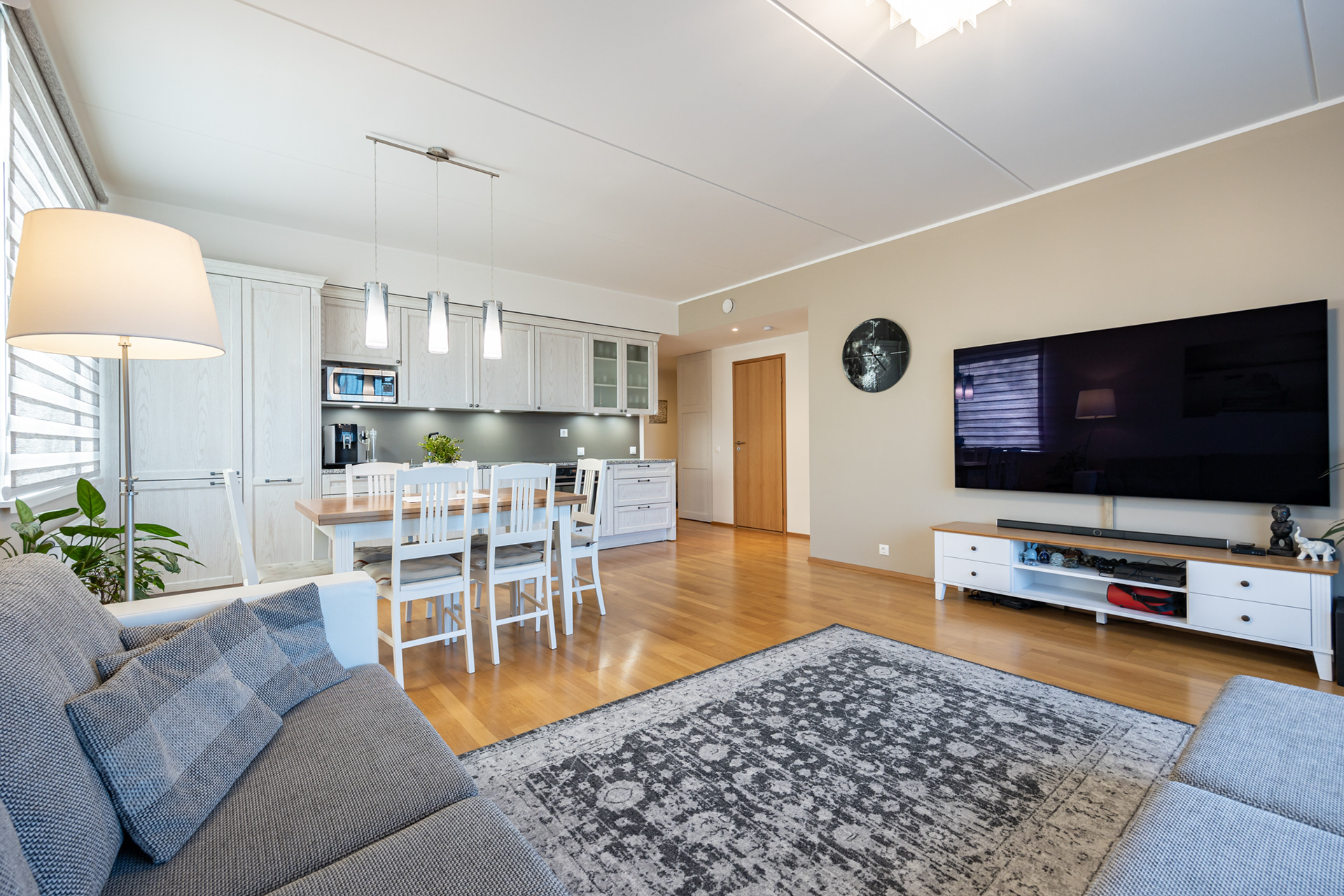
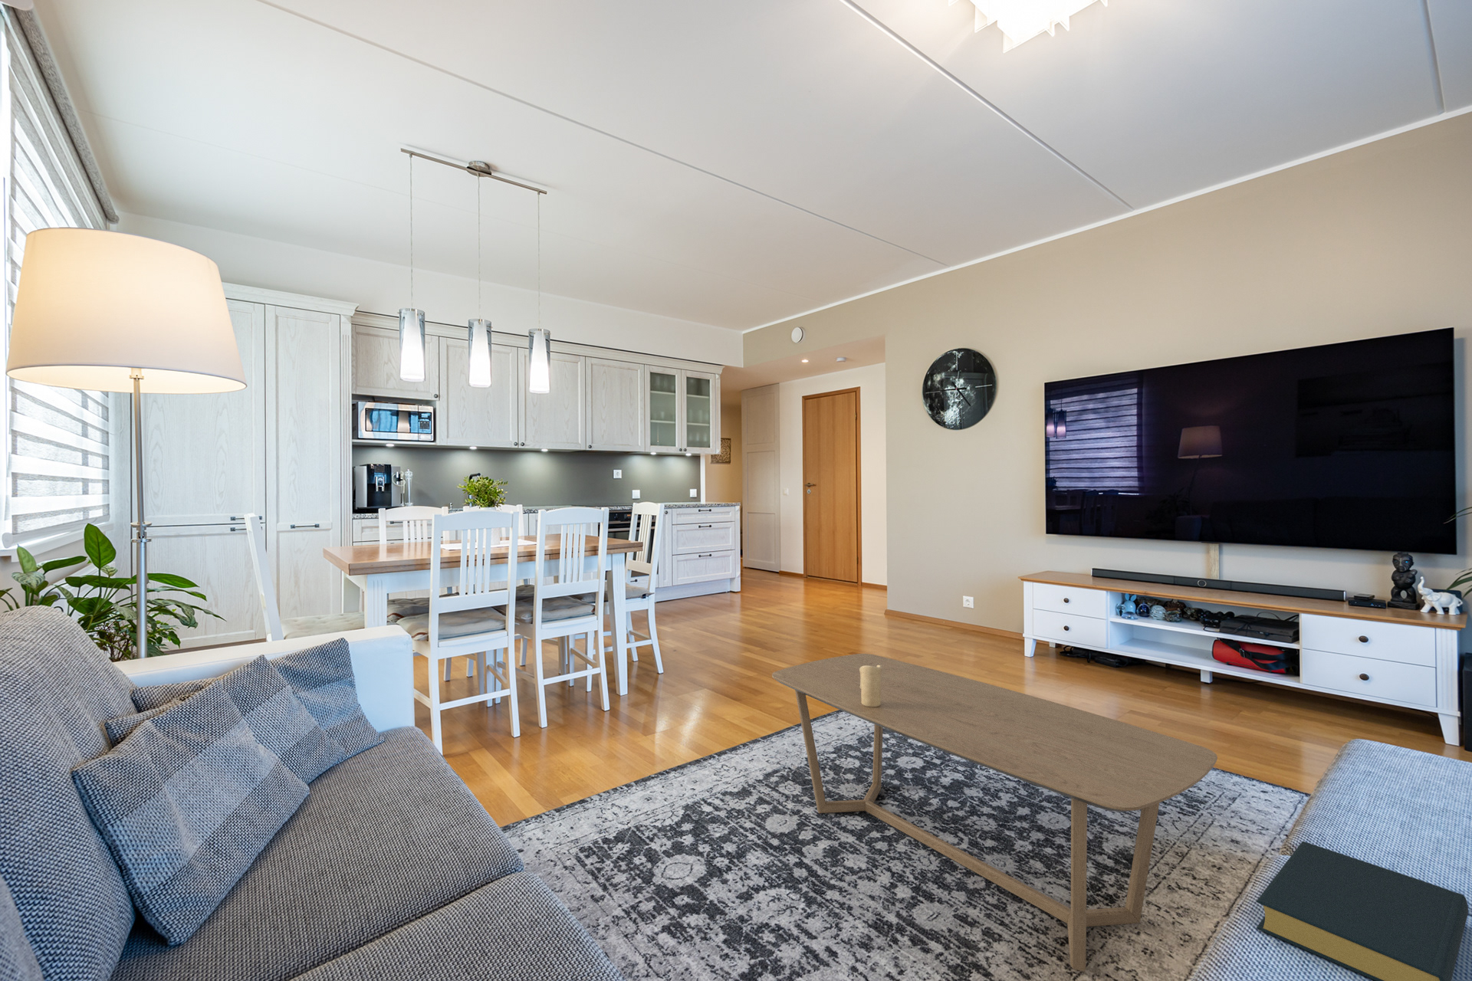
+ hardback book [1256,841,1469,981]
+ coffee table [771,653,1218,972]
+ candle [860,666,881,707]
